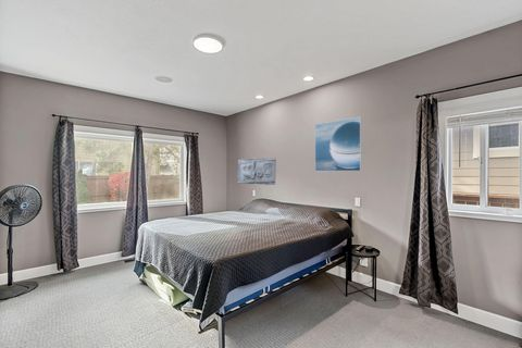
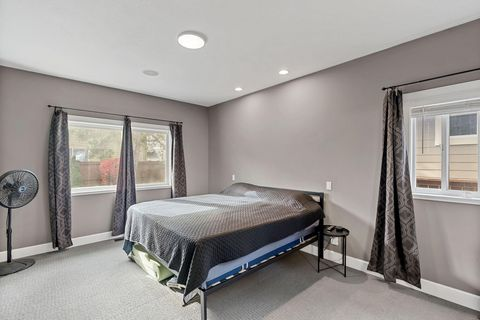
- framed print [314,115,363,172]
- stone relief [236,157,277,186]
